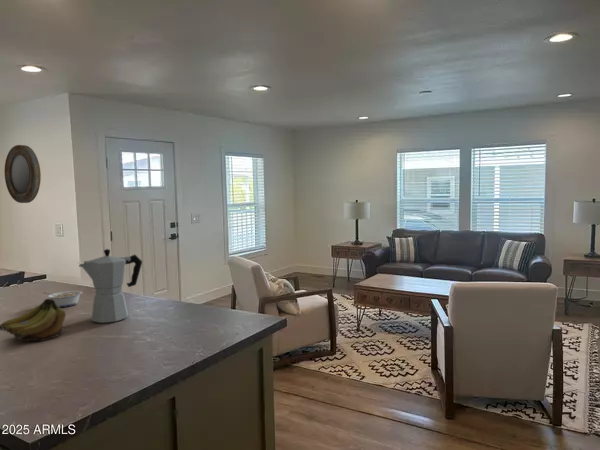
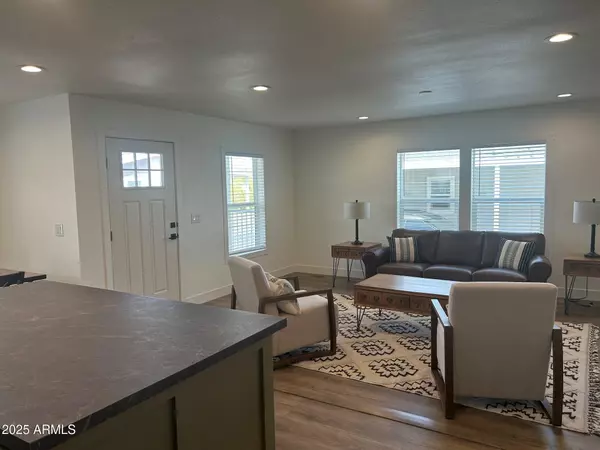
- fruit [0,298,67,342]
- legume [42,290,83,308]
- moka pot [78,248,143,324]
- home mirror [4,144,42,204]
